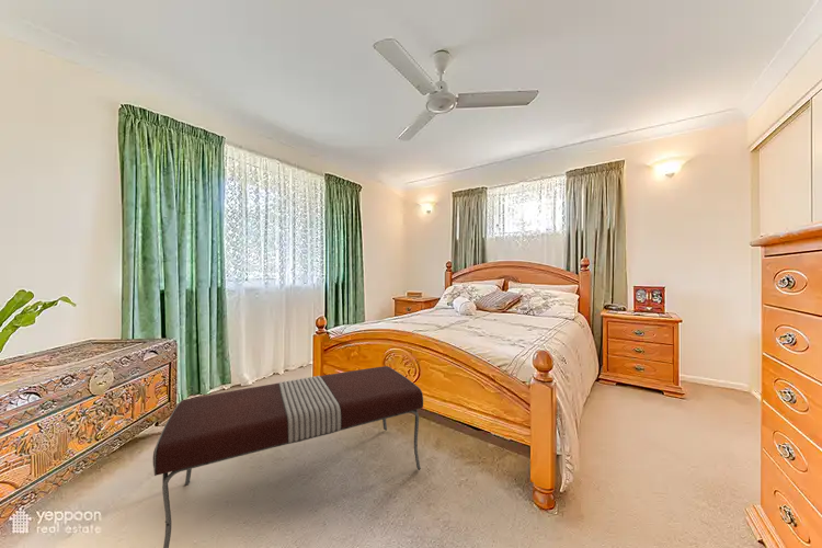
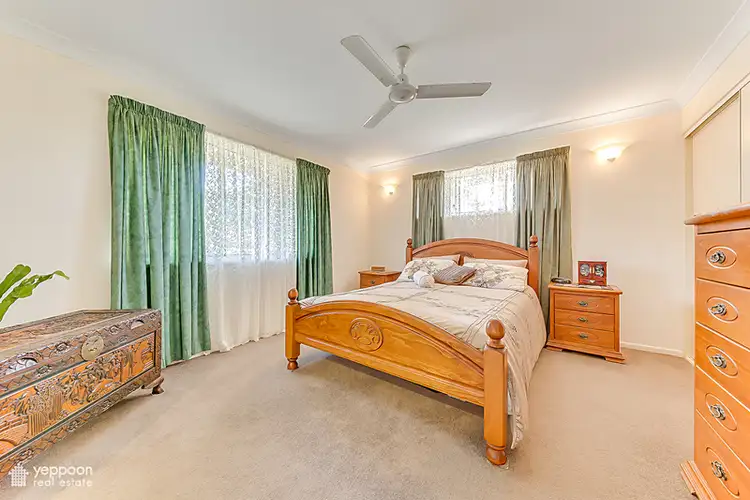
- bench [152,365,424,548]
